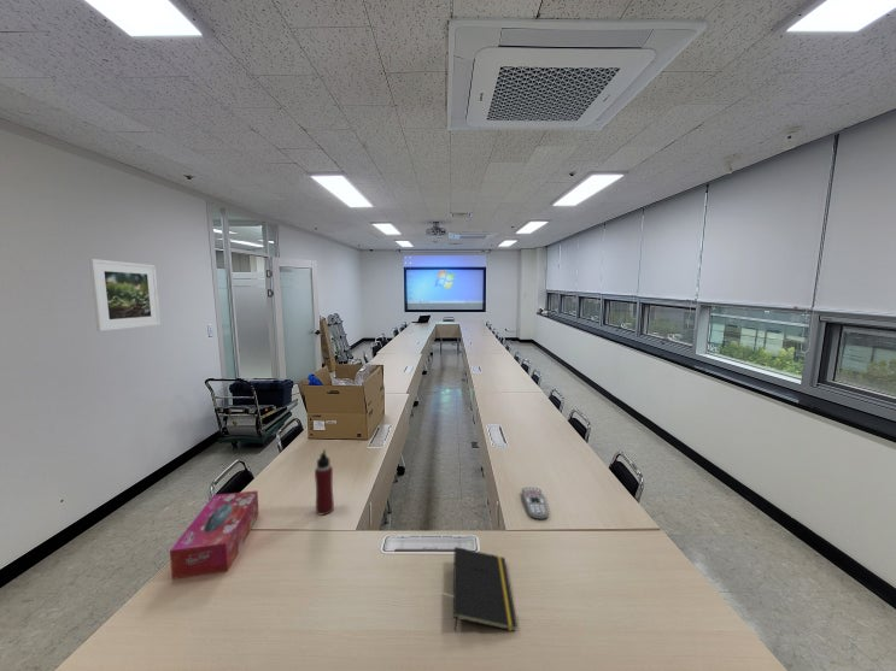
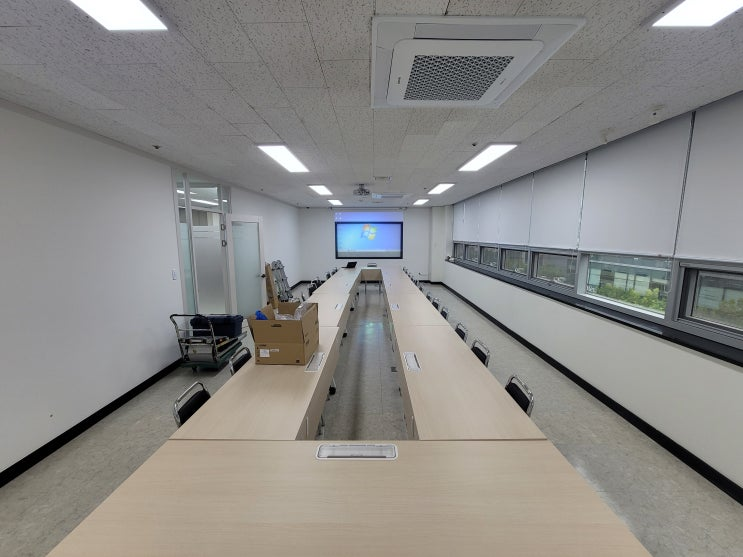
- tissue box [169,489,260,581]
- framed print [88,258,162,332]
- notepad [452,546,519,632]
- water bottle [314,448,335,517]
- remote control [521,487,549,520]
